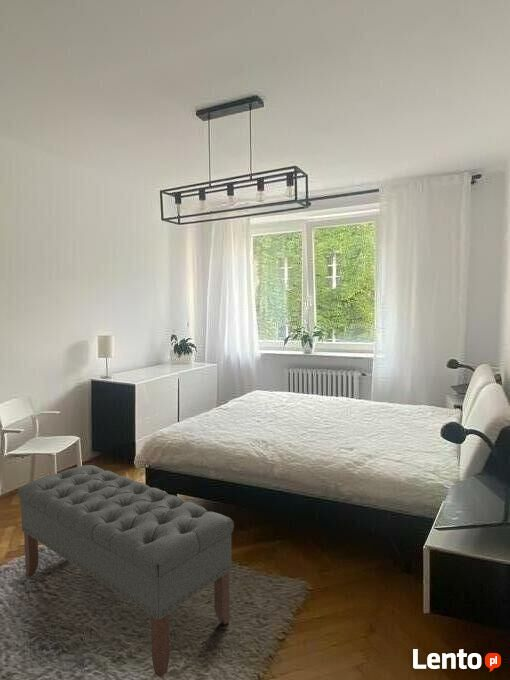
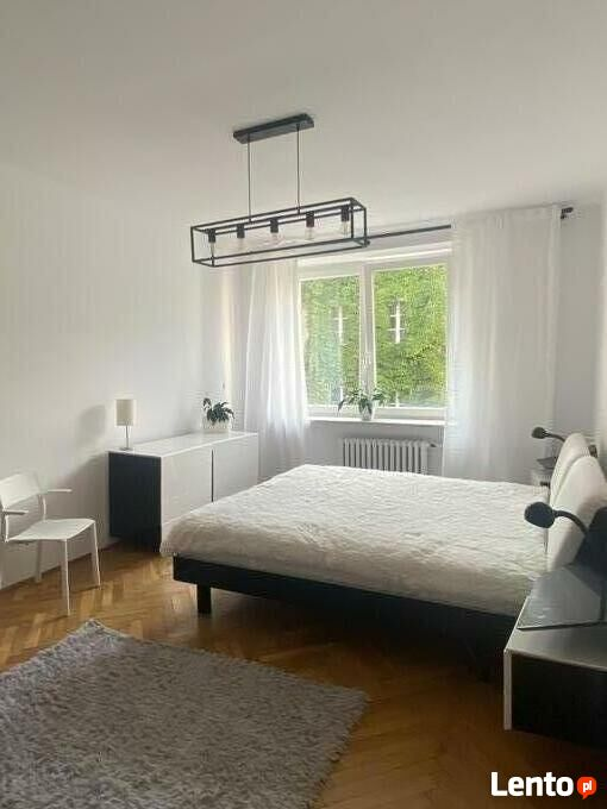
- bench [16,464,235,679]
